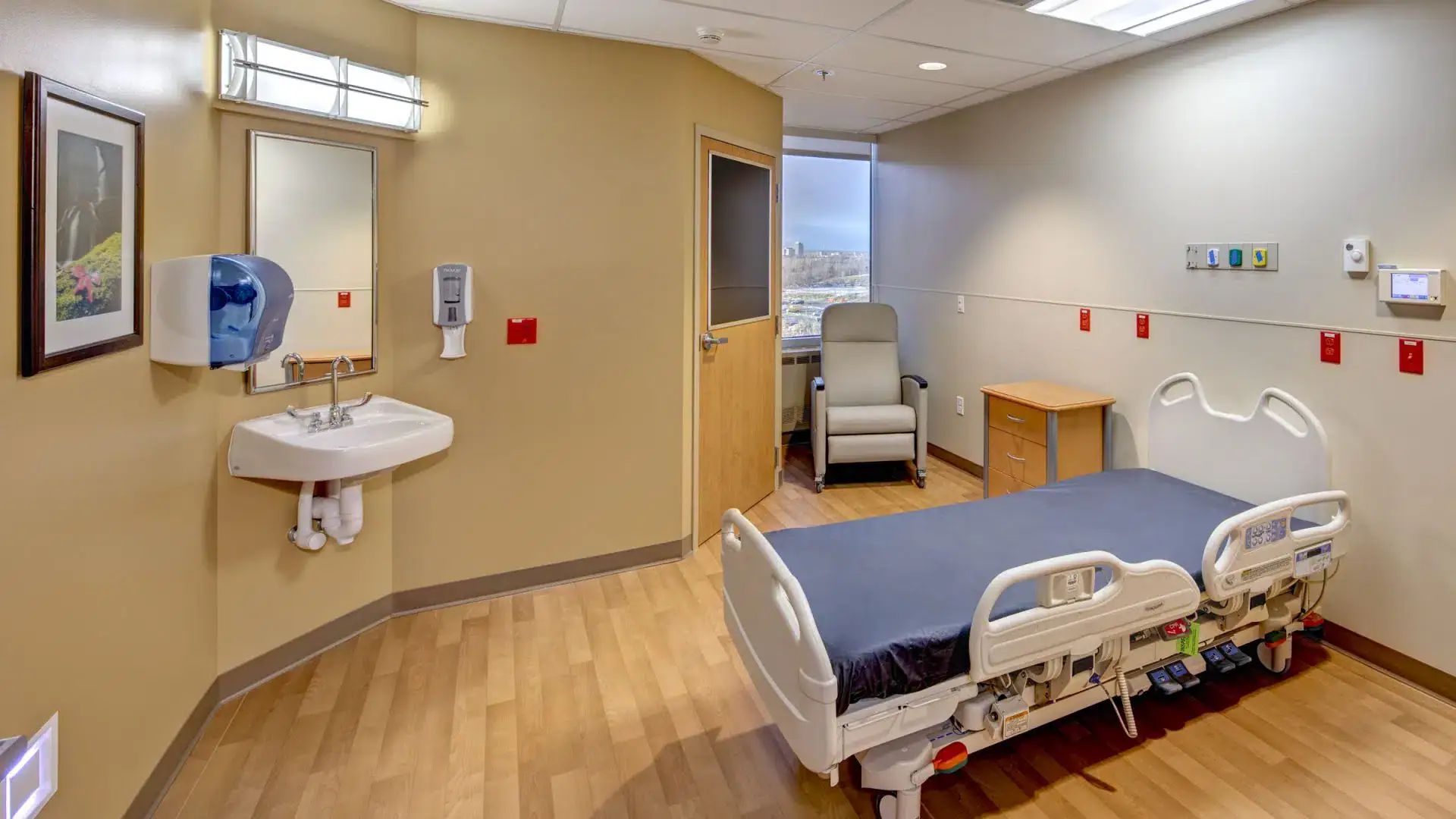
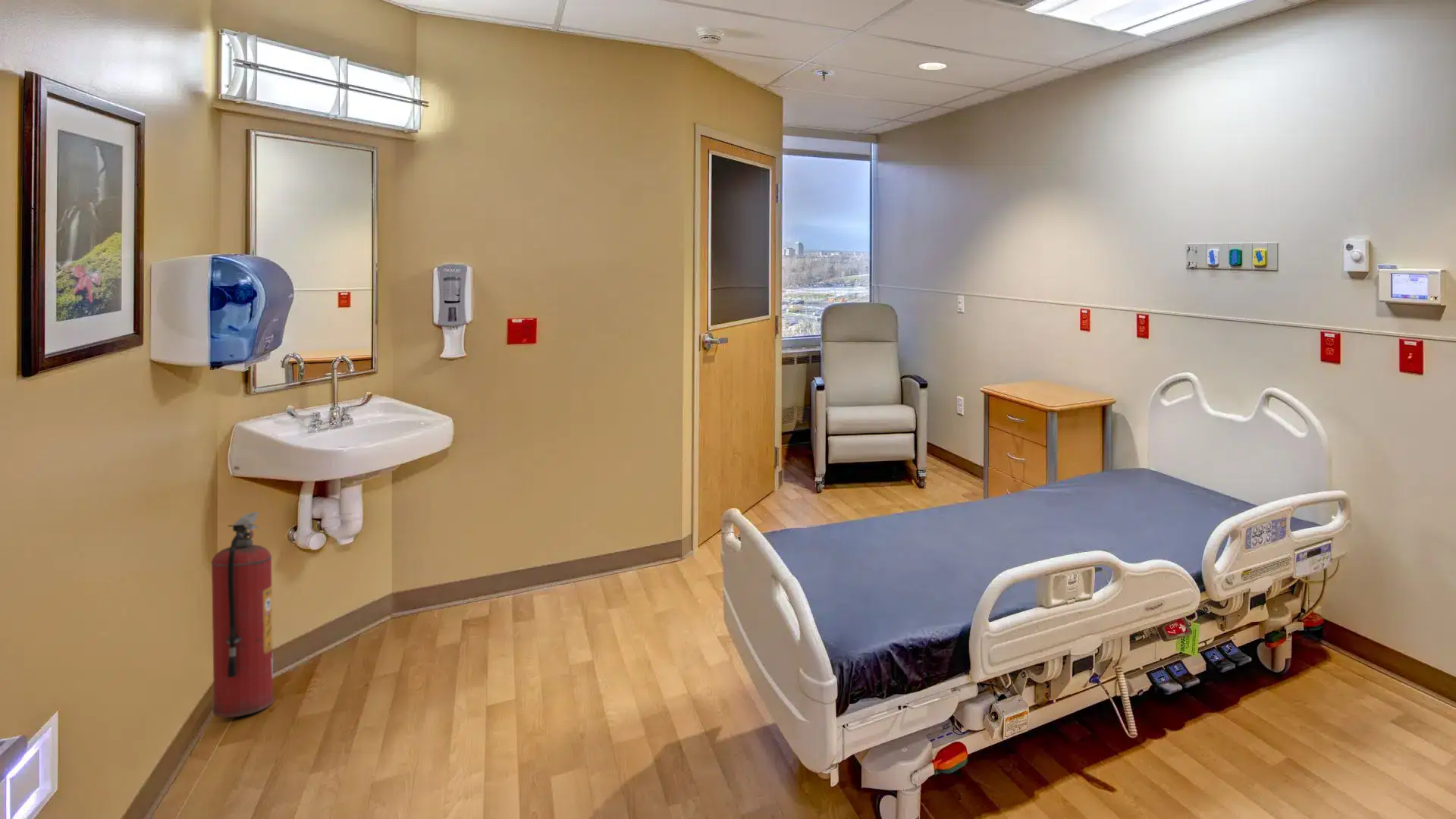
+ fire extinguisher [210,511,275,718]
